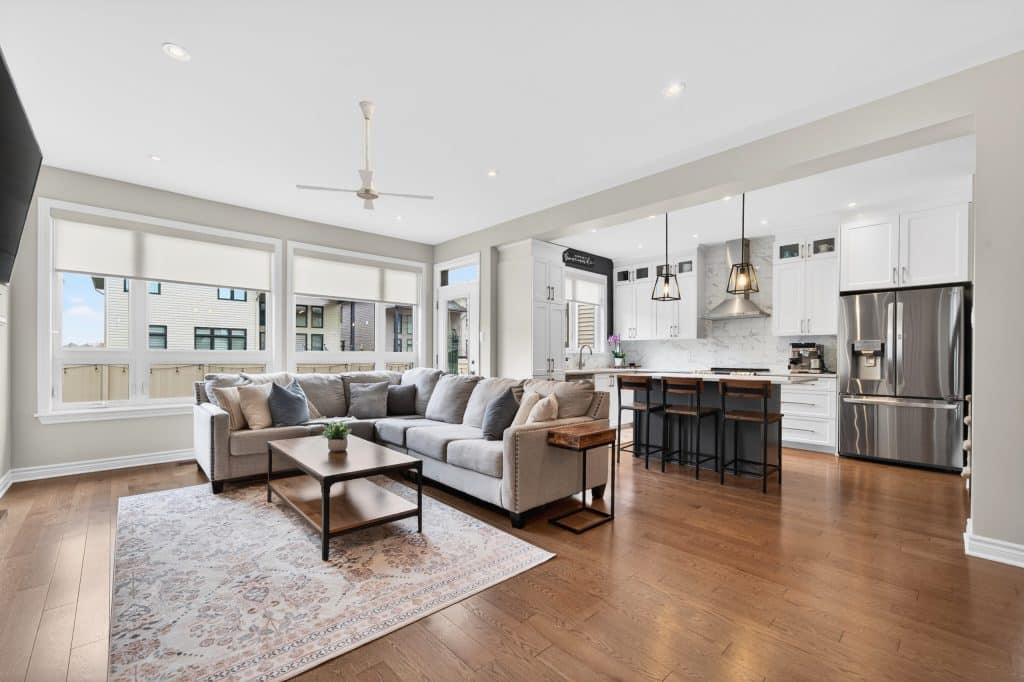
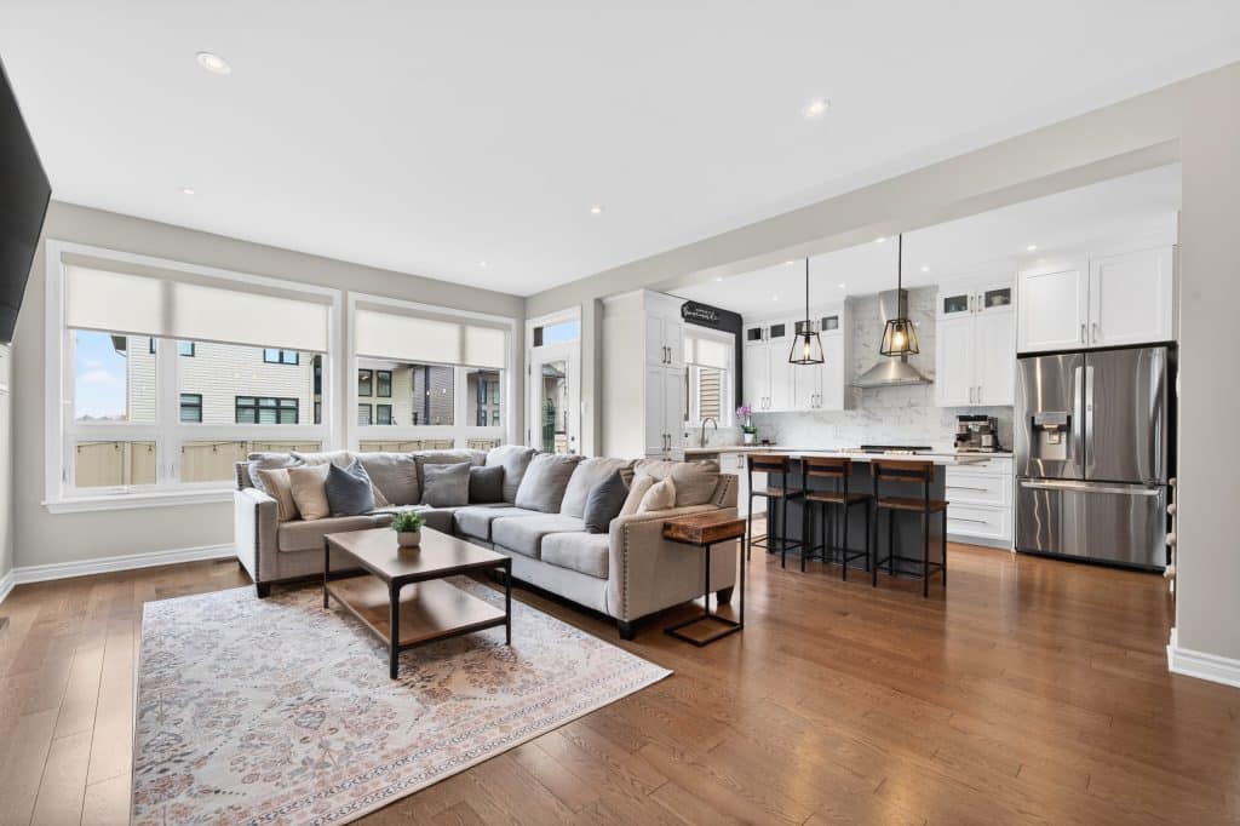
- ceiling fan [295,100,435,211]
